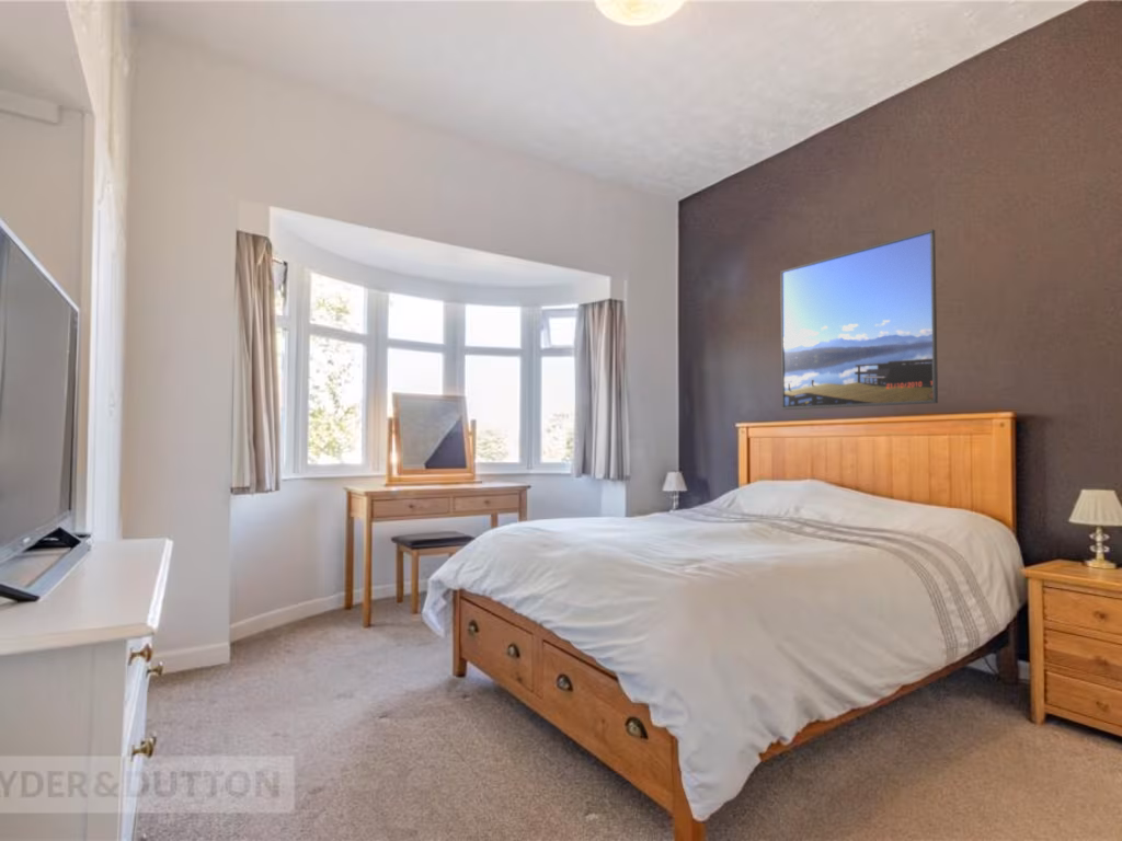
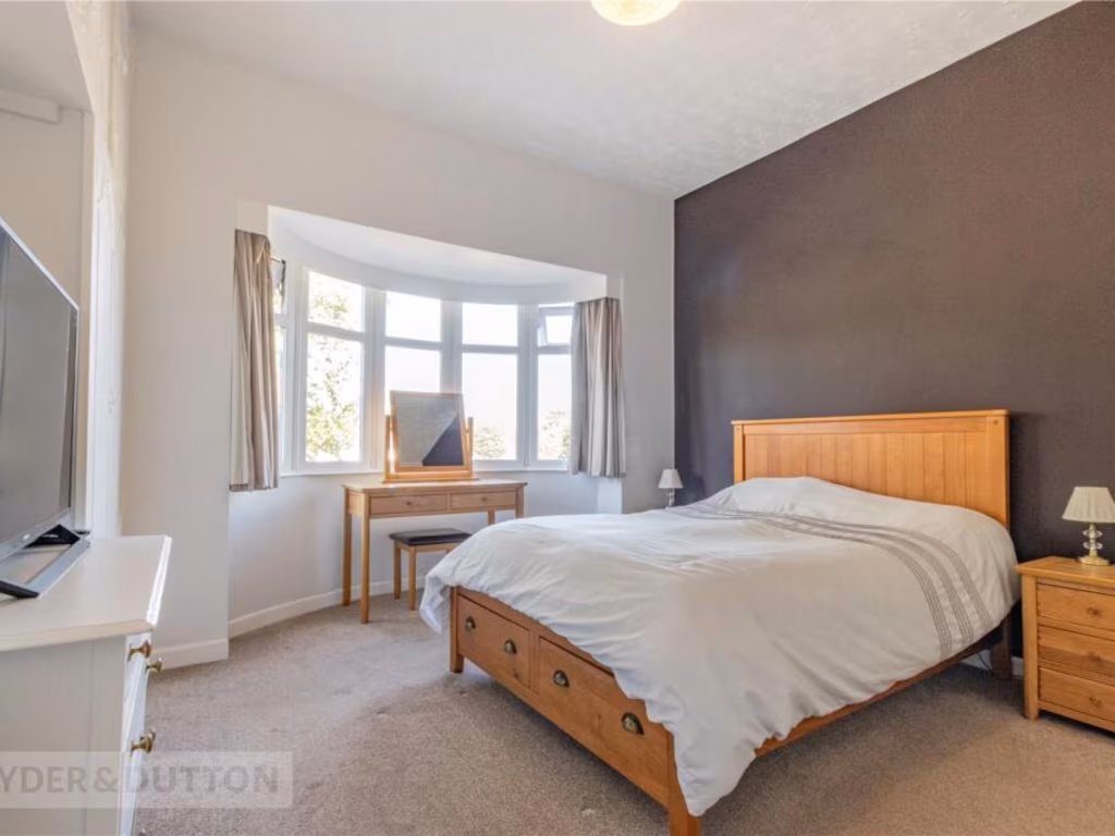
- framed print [779,228,939,411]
